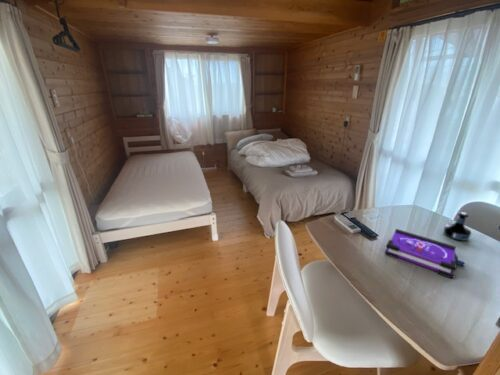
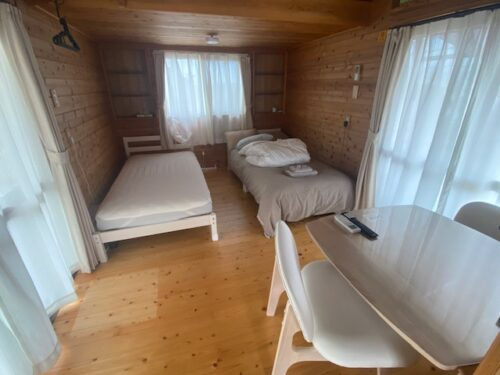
- tequila bottle [442,211,472,242]
- board game [384,228,466,279]
